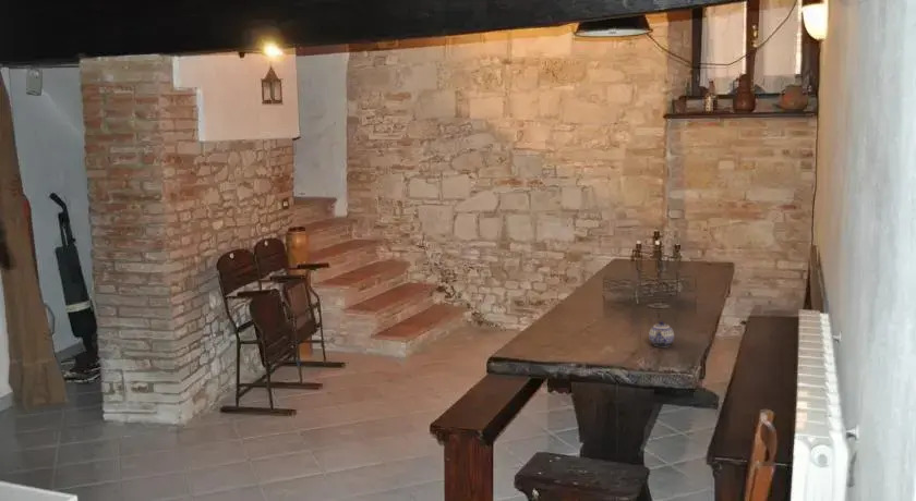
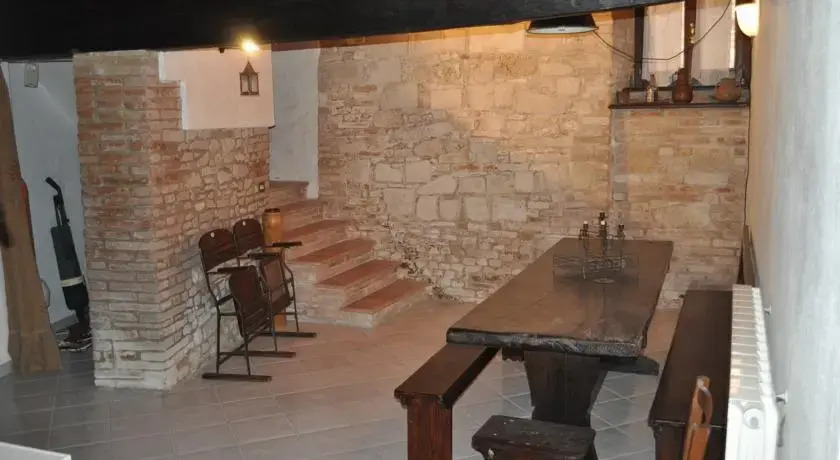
- teapot [648,320,675,347]
